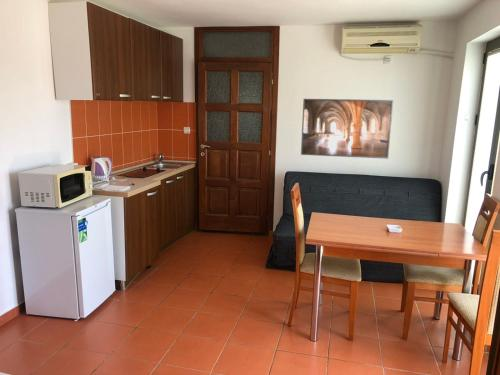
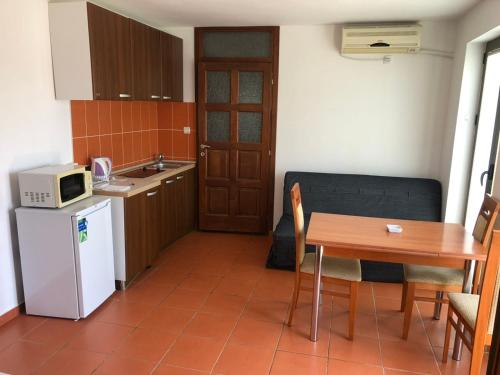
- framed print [300,98,394,160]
